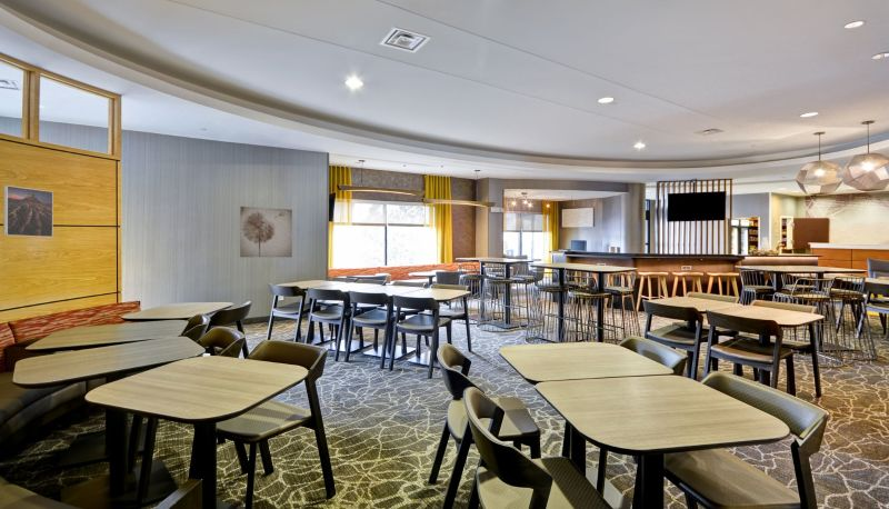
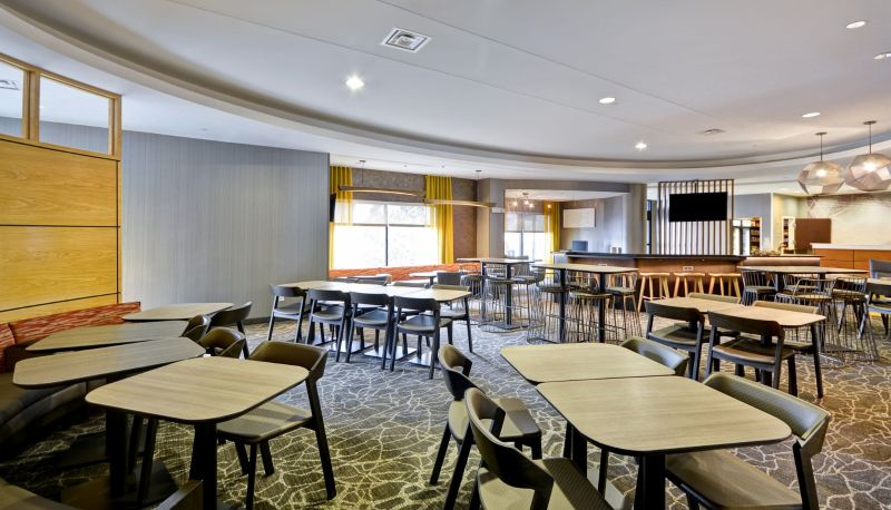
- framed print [2,184,54,238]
- wall art [239,206,293,258]
